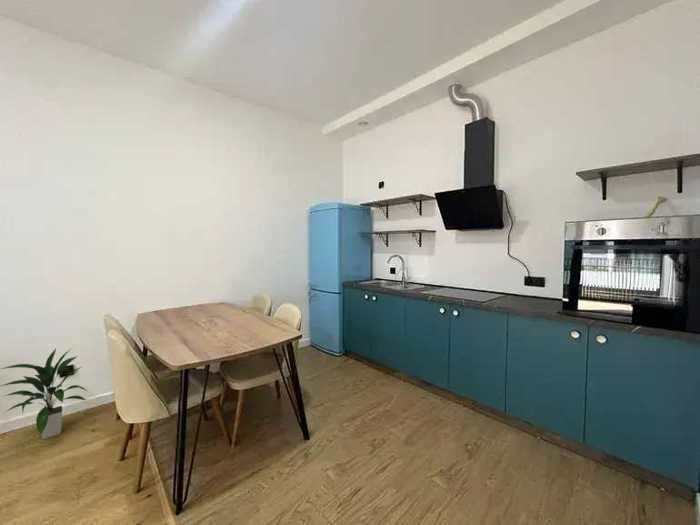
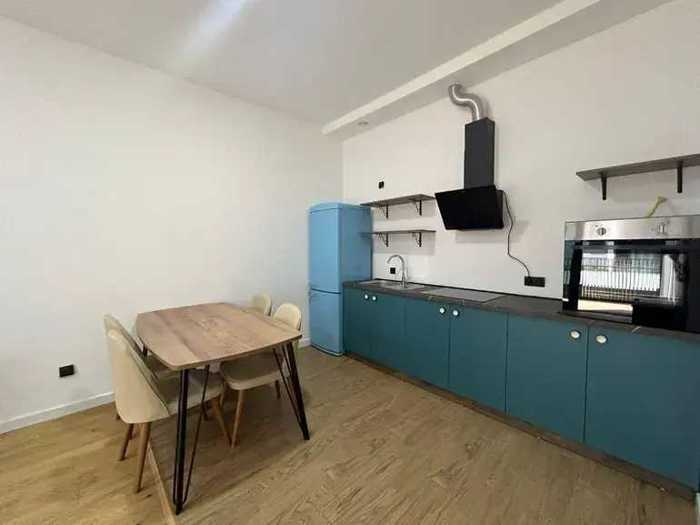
- indoor plant [0,347,88,440]
